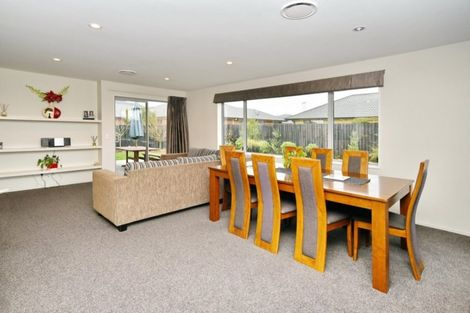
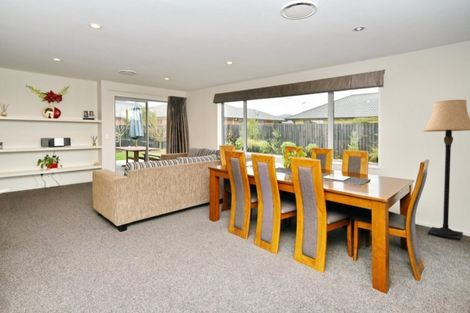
+ lamp [422,99,470,242]
